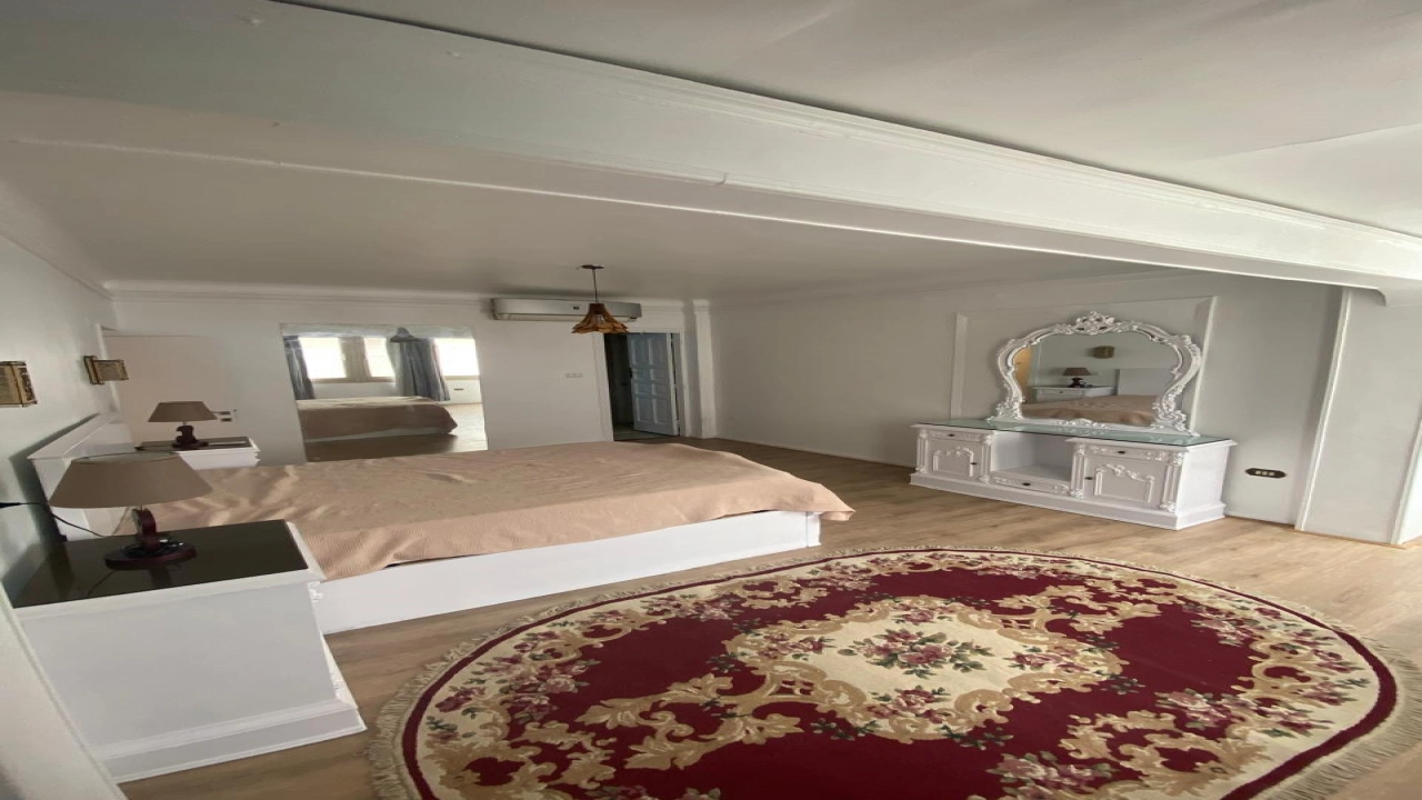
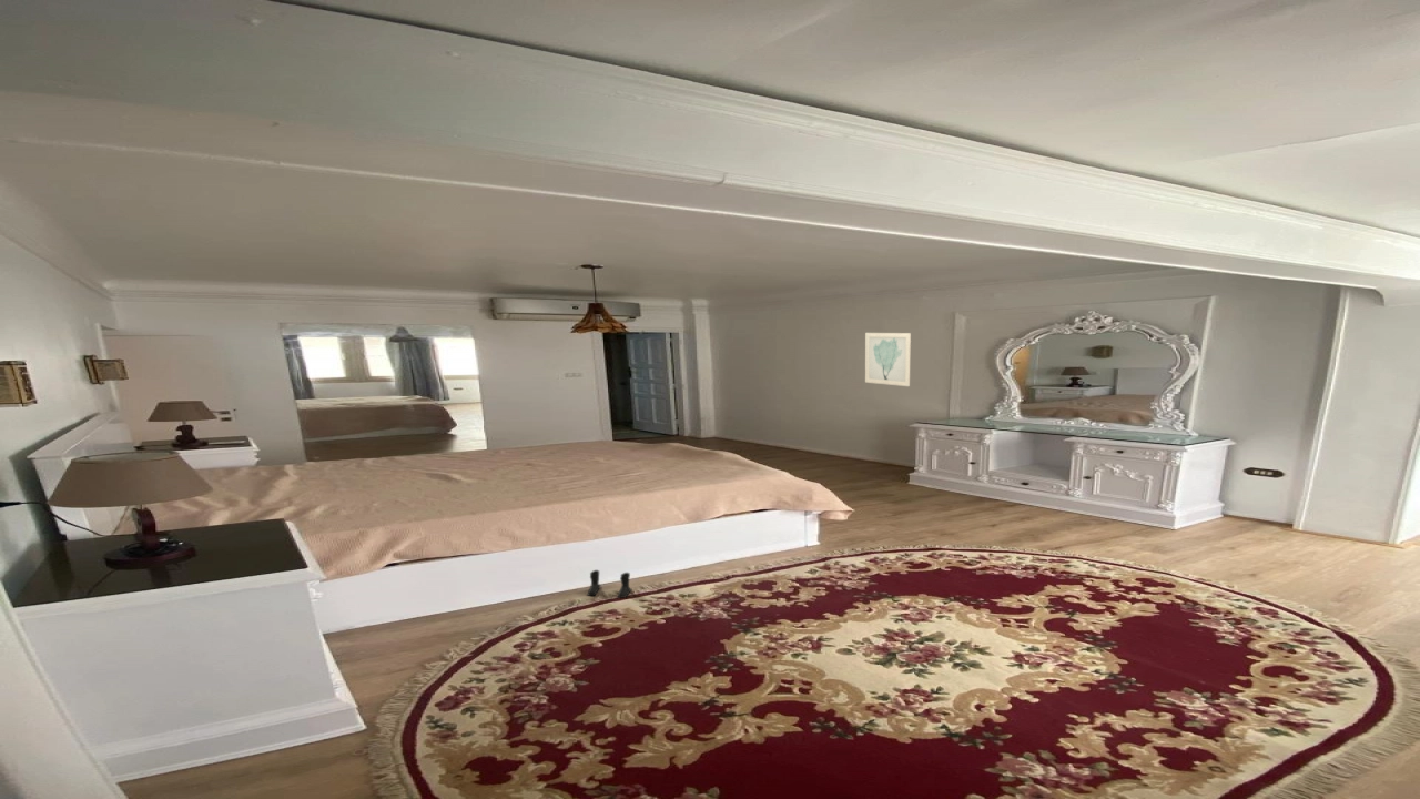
+ boots [586,569,632,599]
+ wall art [864,332,912,387]
